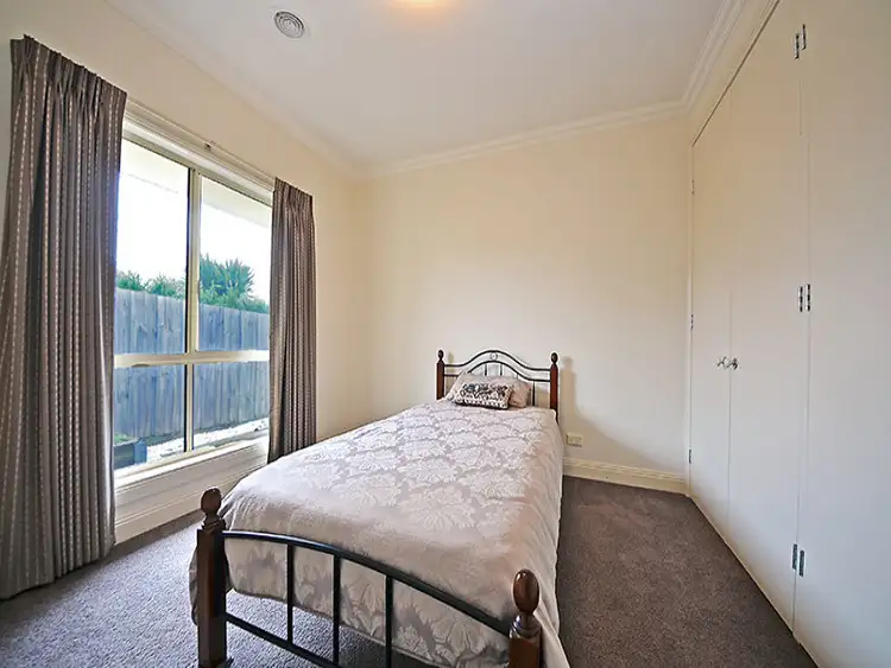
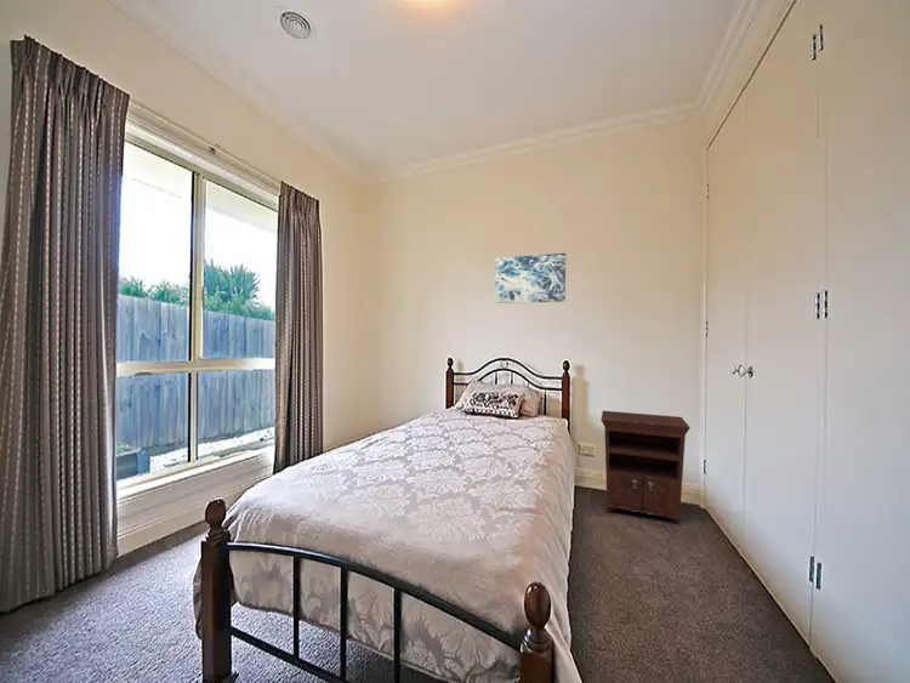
+ wall art [494,252,567,304]
+ nightstand [599,410,692,527]
